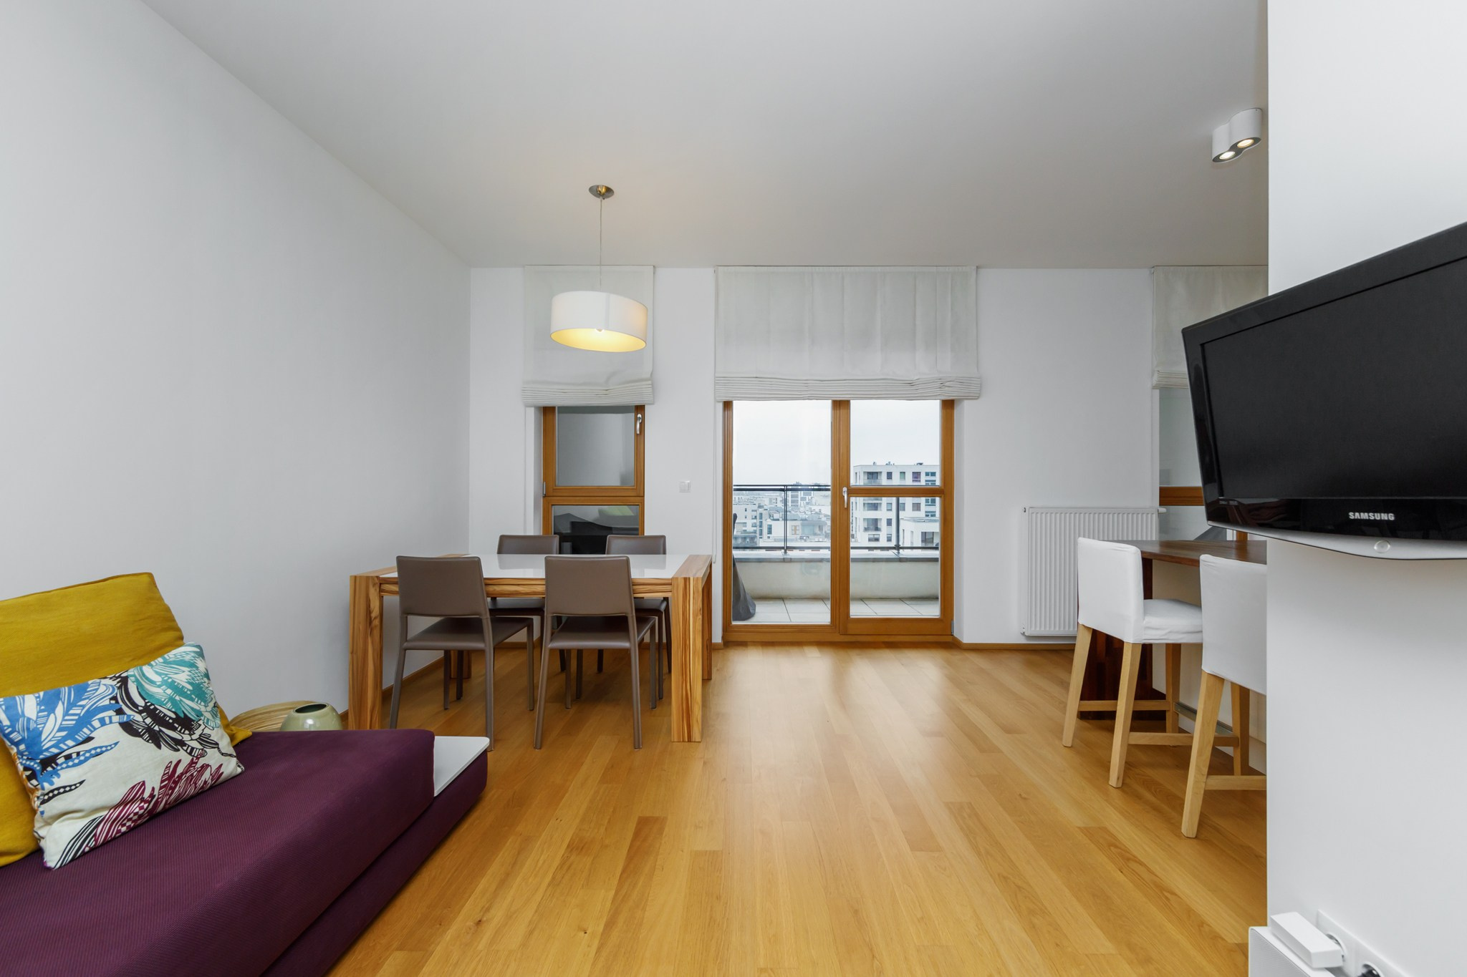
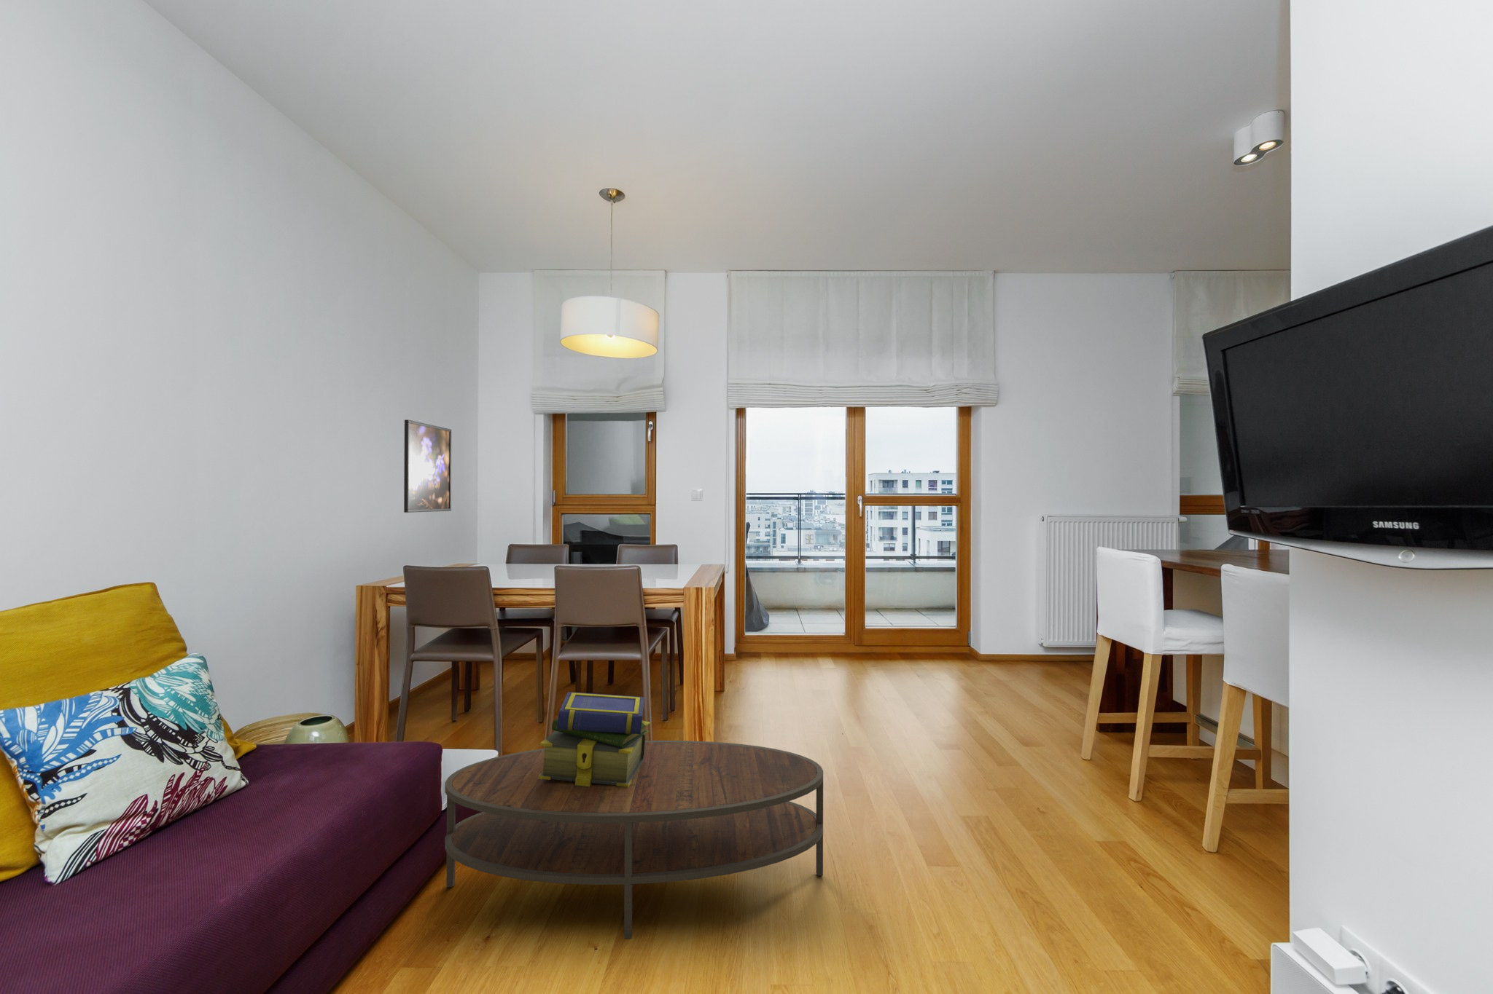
+ coffee table [444,740,824,940]
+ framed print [403,418,452,514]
+ stack of books [538,691,650,788]
